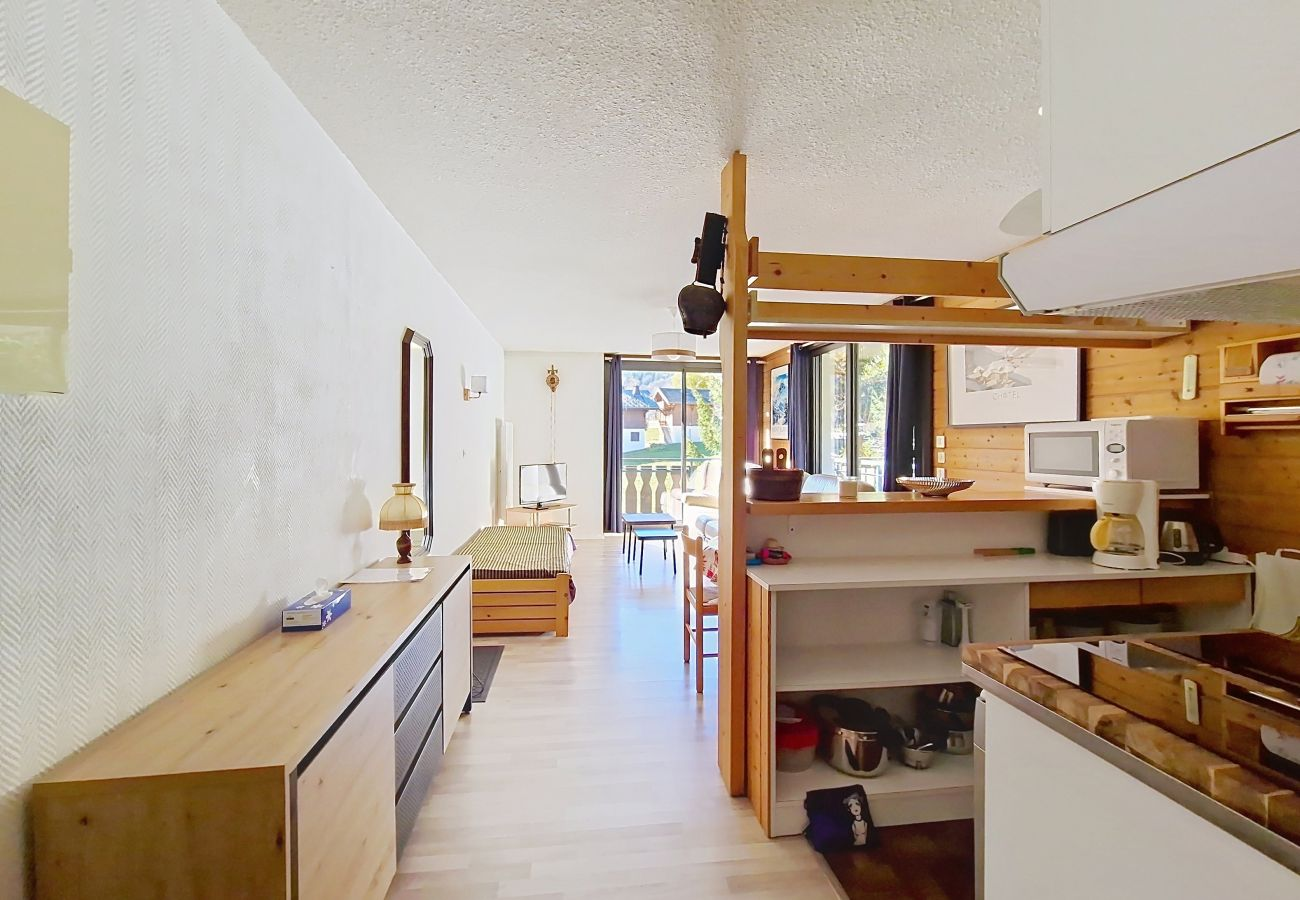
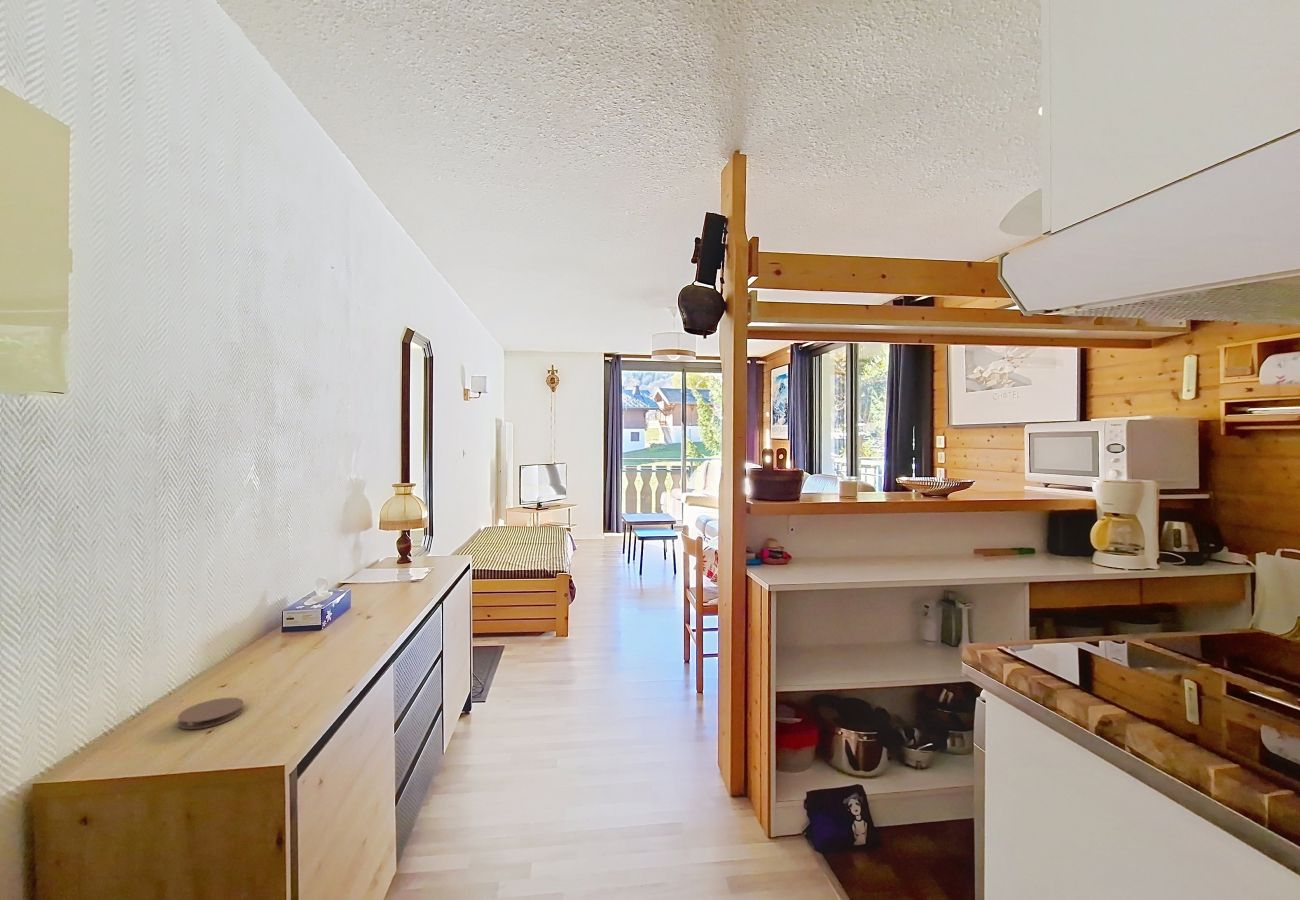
+ coaster [176,696,245,730]
